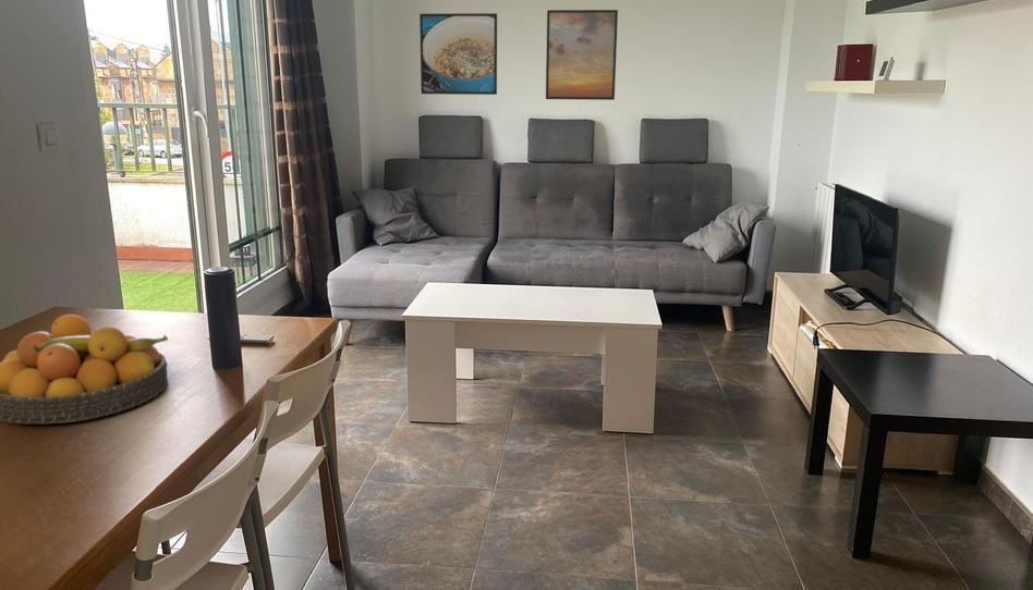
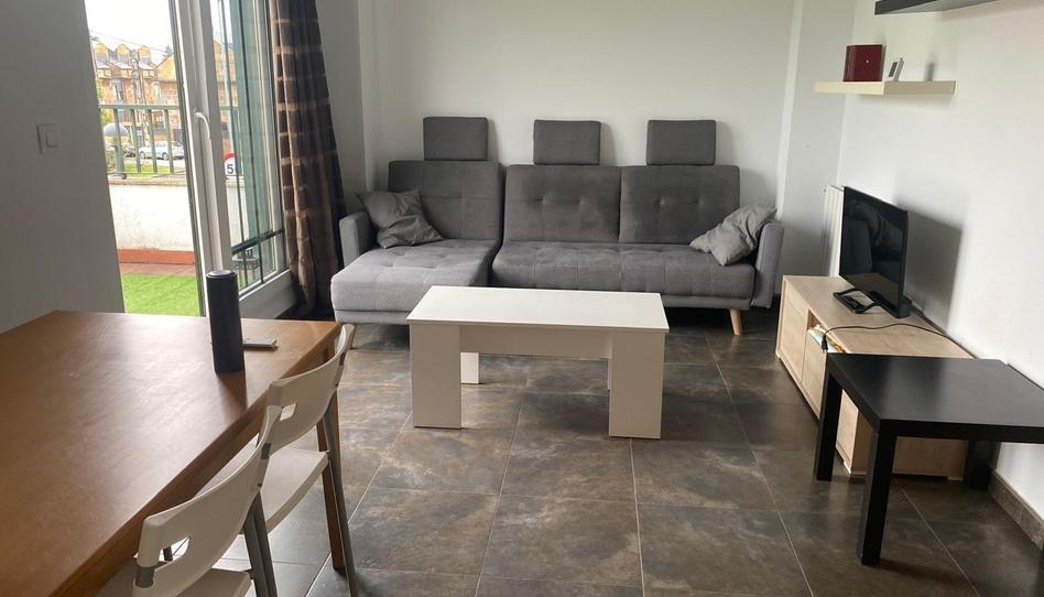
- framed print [418,12,498,96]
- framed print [545,9,619,101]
- fruit bowl [0,314,170,426]
